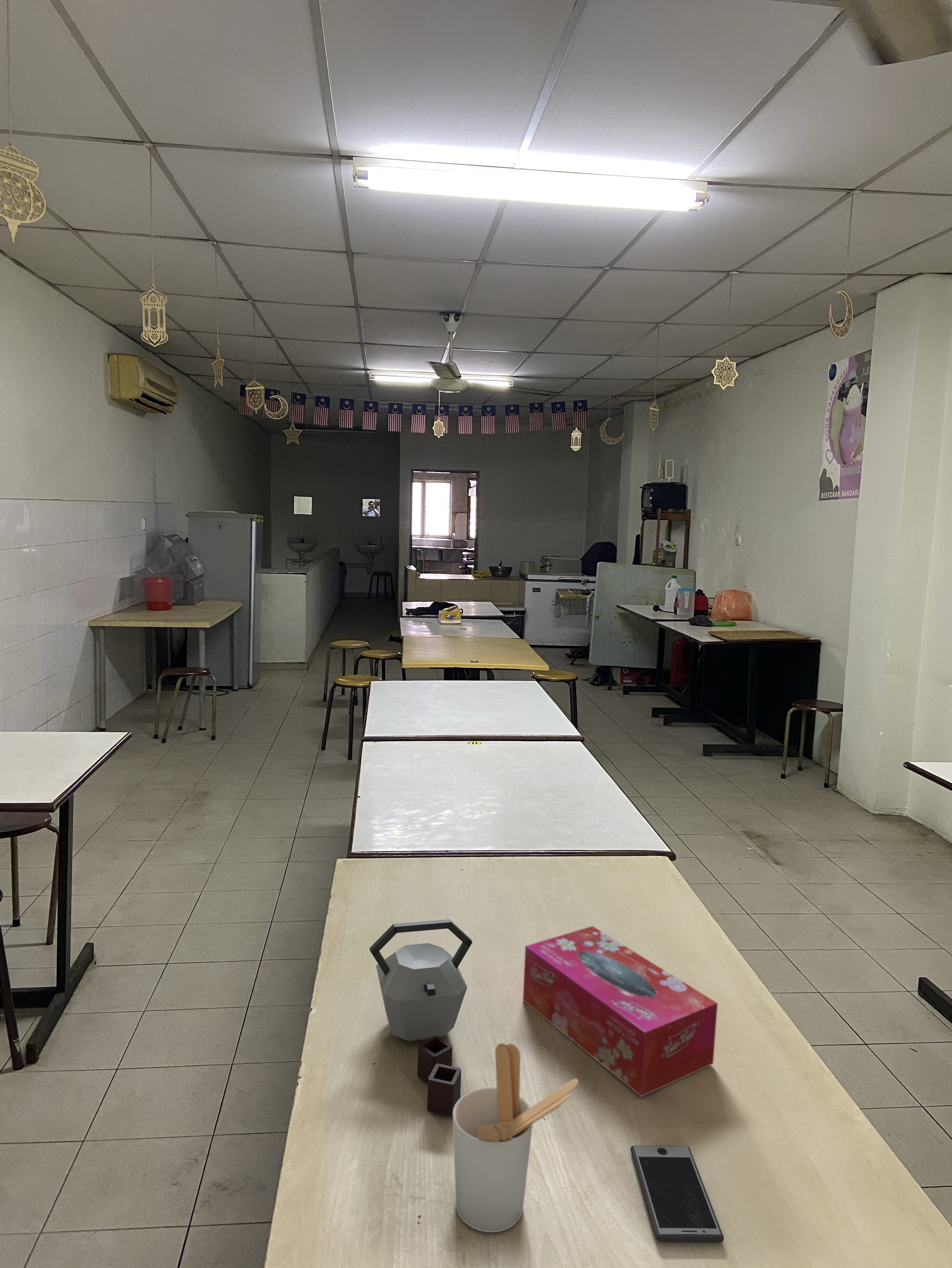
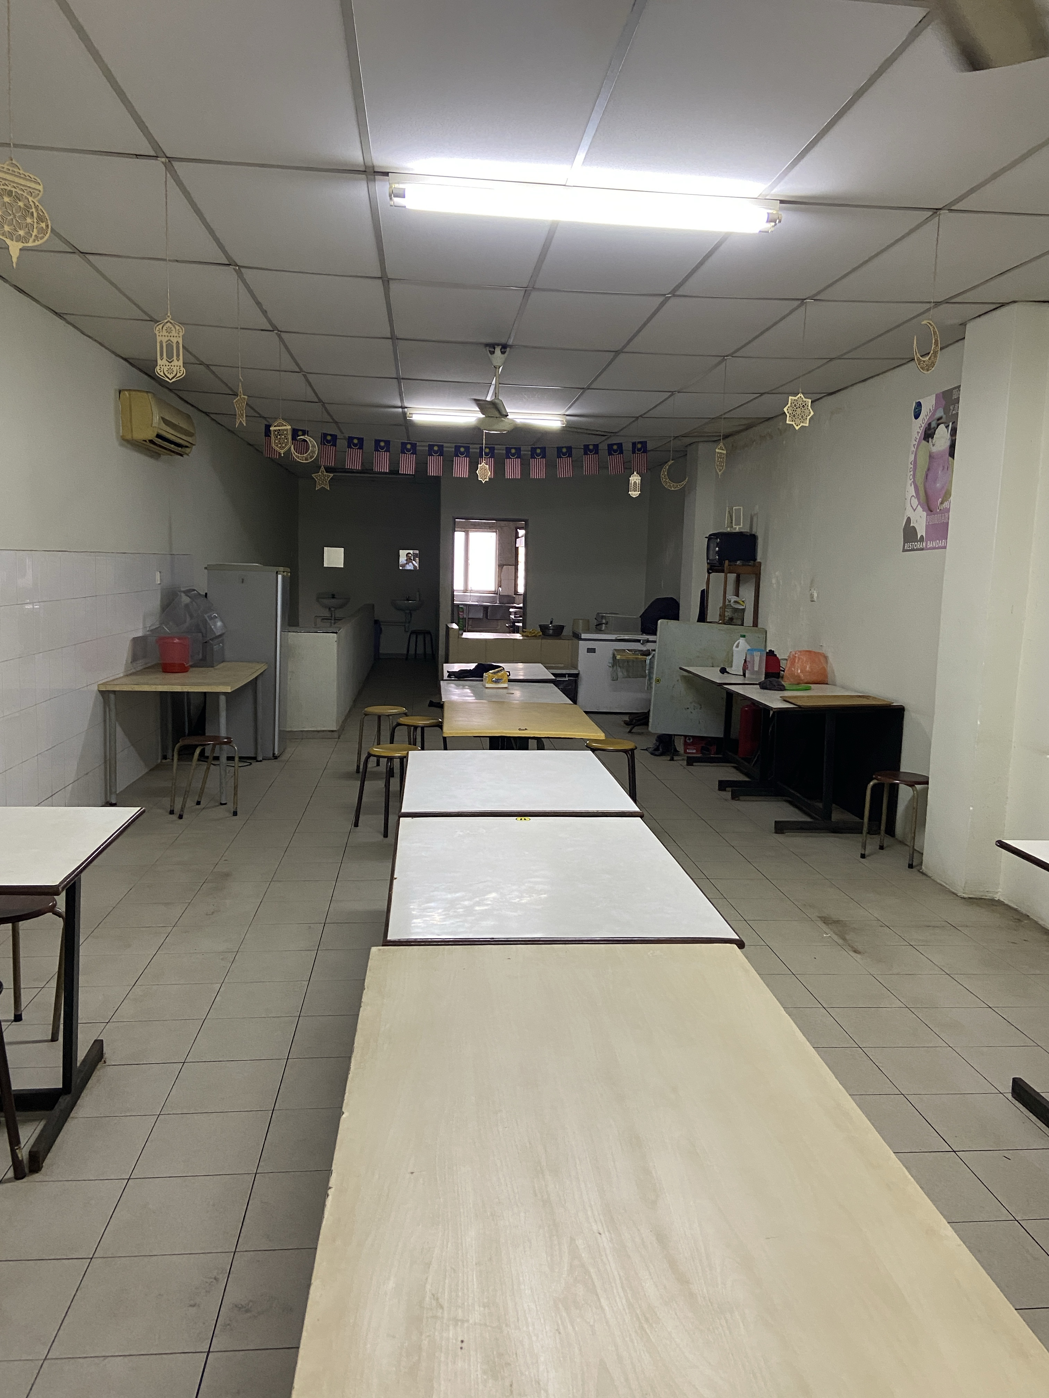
- kettle [369,919,473,1117]
- utensil holder [453,1043,579,1233]
- tissue box [523,926,718,1097]
- smartphone [630,1145,724,1243]
